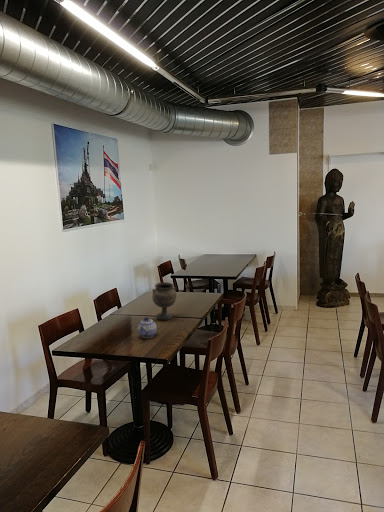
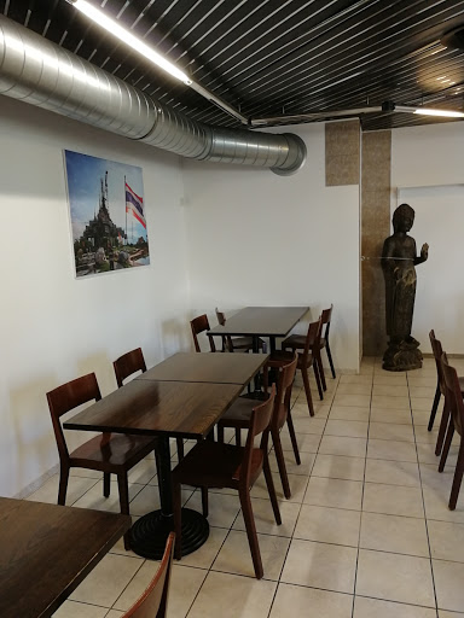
- goblet [151,281,178,321]
- teapot [137,316,158,339]
